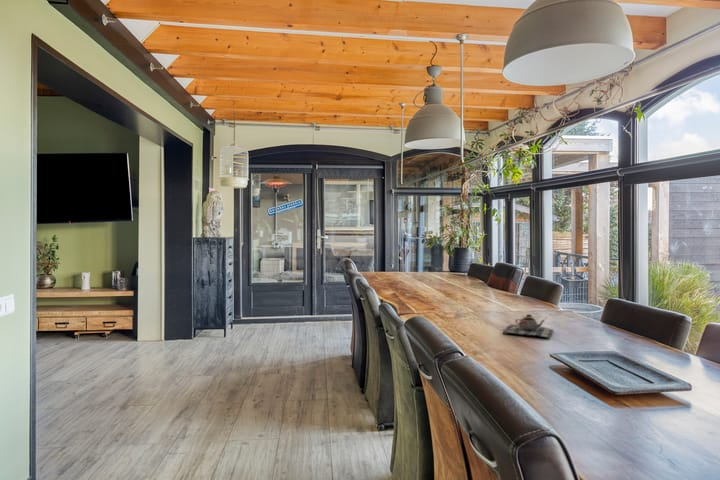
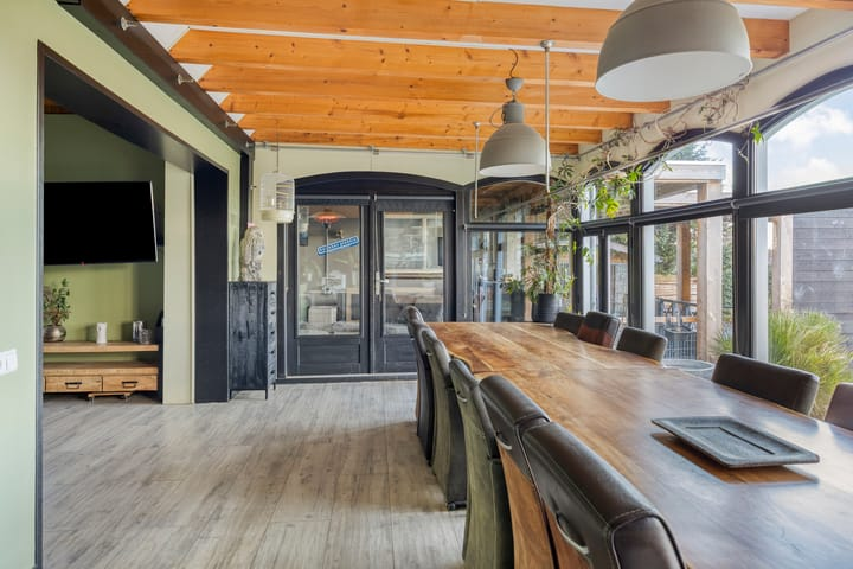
- teapot [502,313,554,340]
